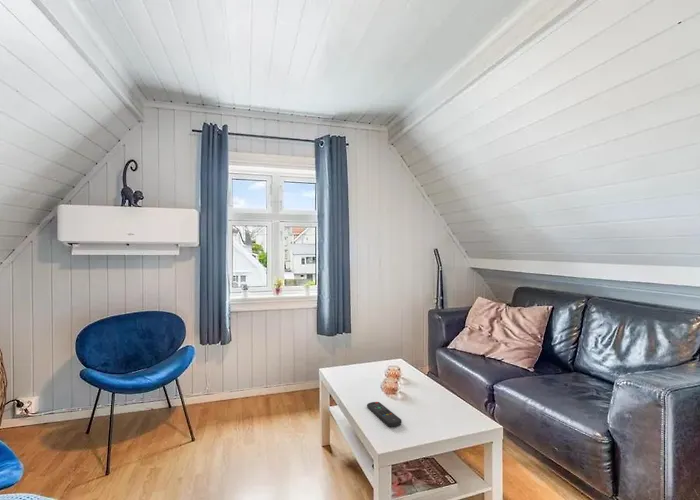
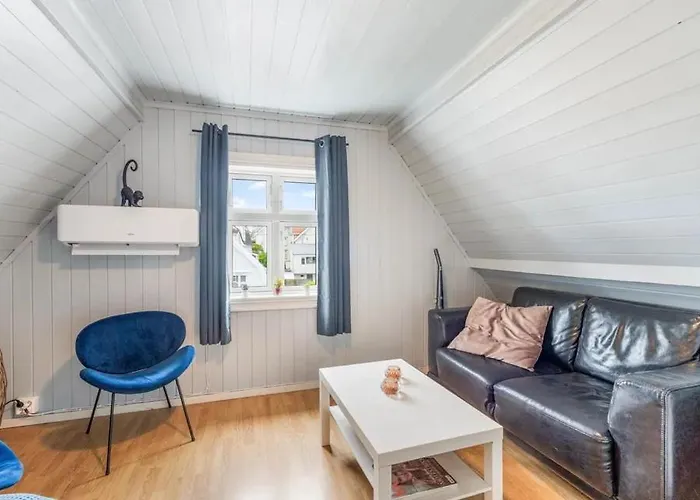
- remote control [366,401,403,427]
